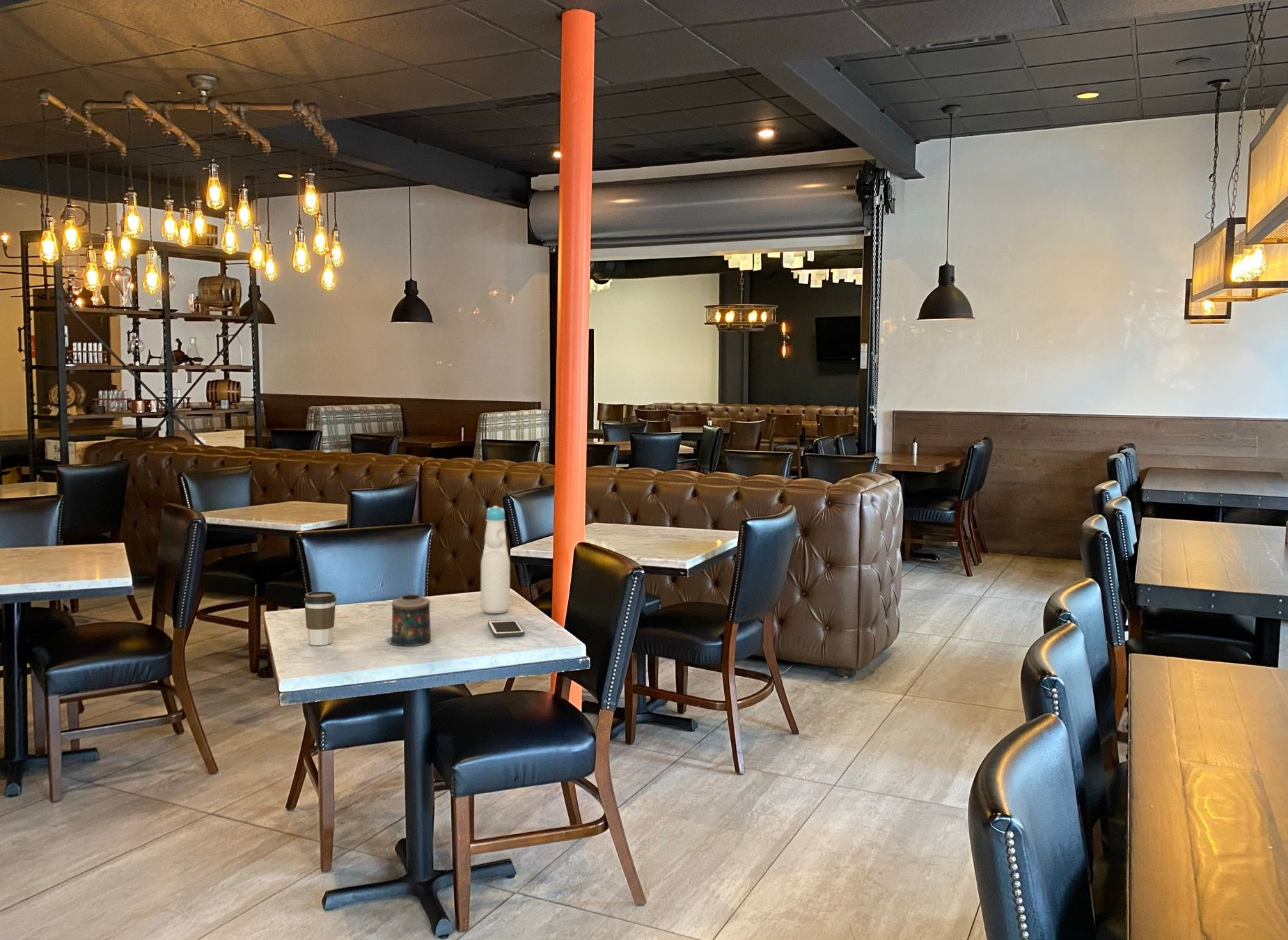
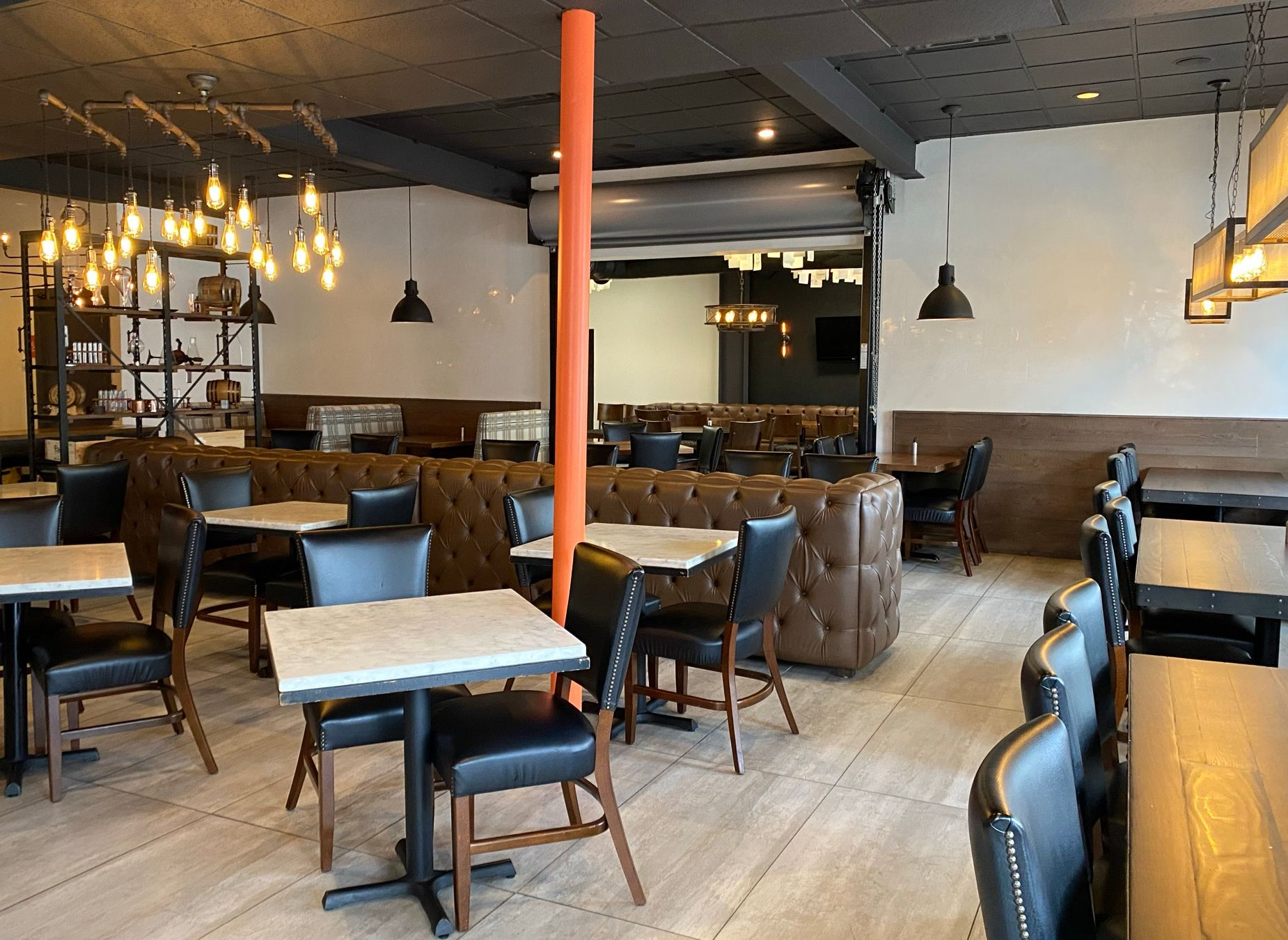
- bottle [480,505,510,614]
- coffee cup [303,590,337,646]
- candle [384,594,432,647]
- cell phone [487,619,525,638]
